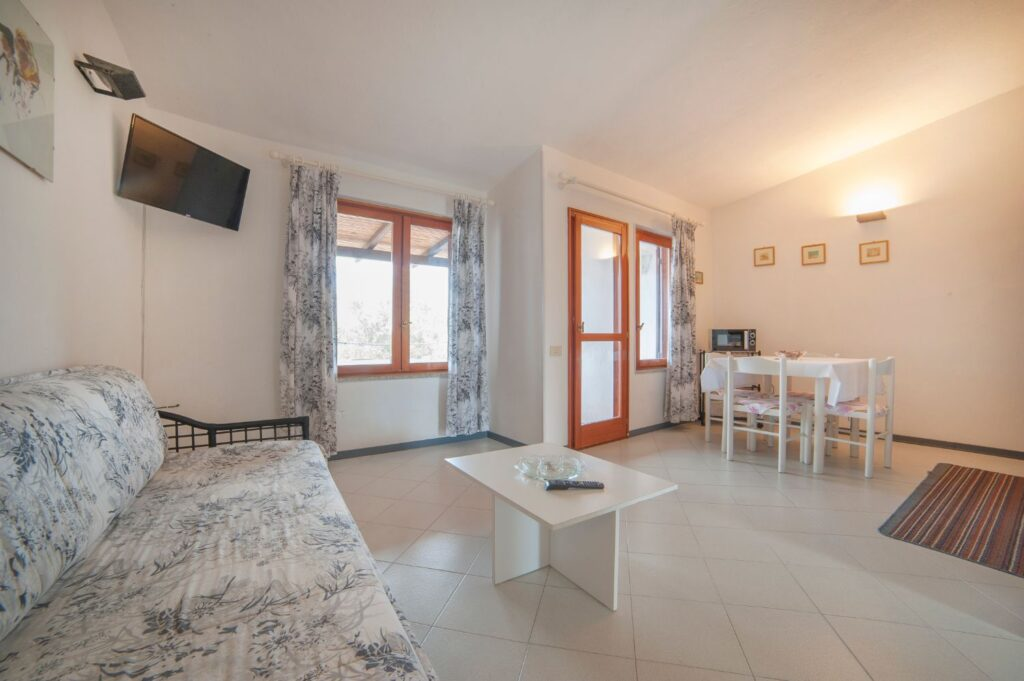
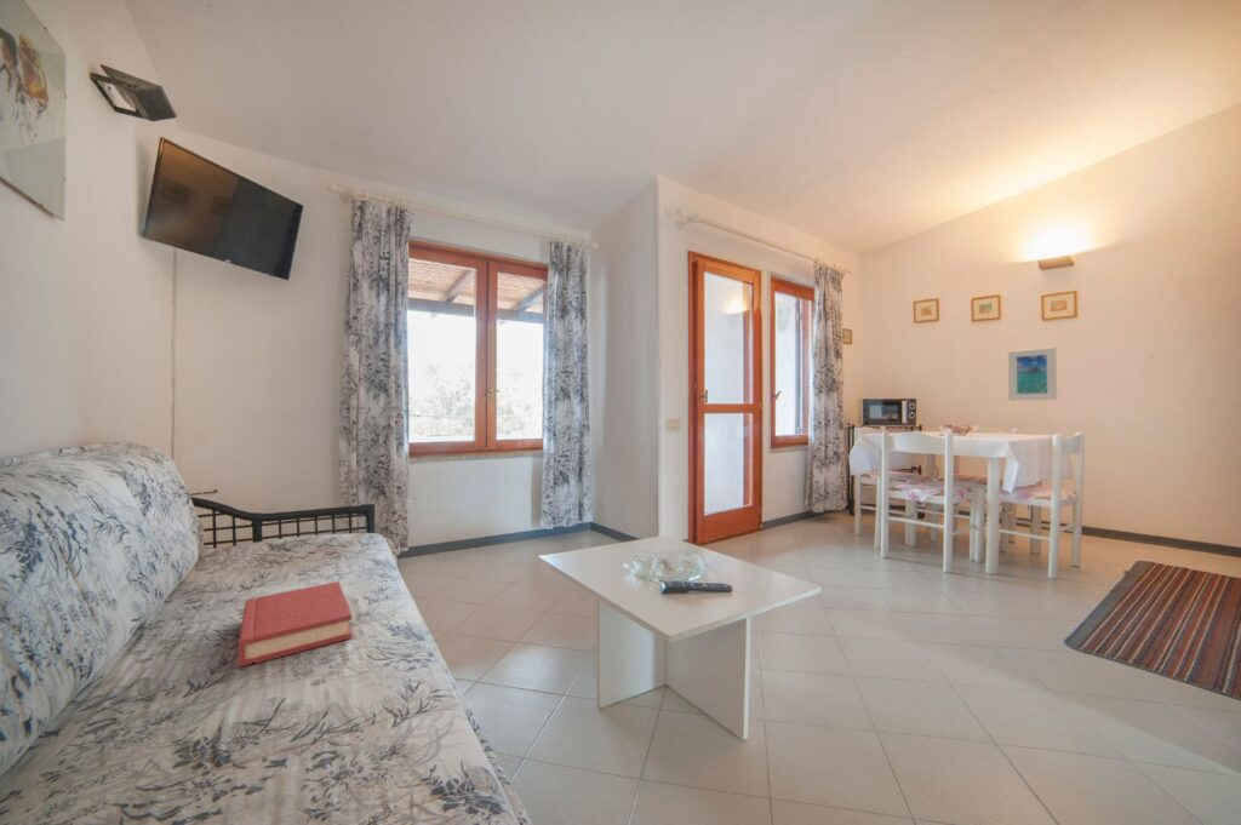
+ hardback book [238,580,353,668]
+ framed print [1007,346,1058,402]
